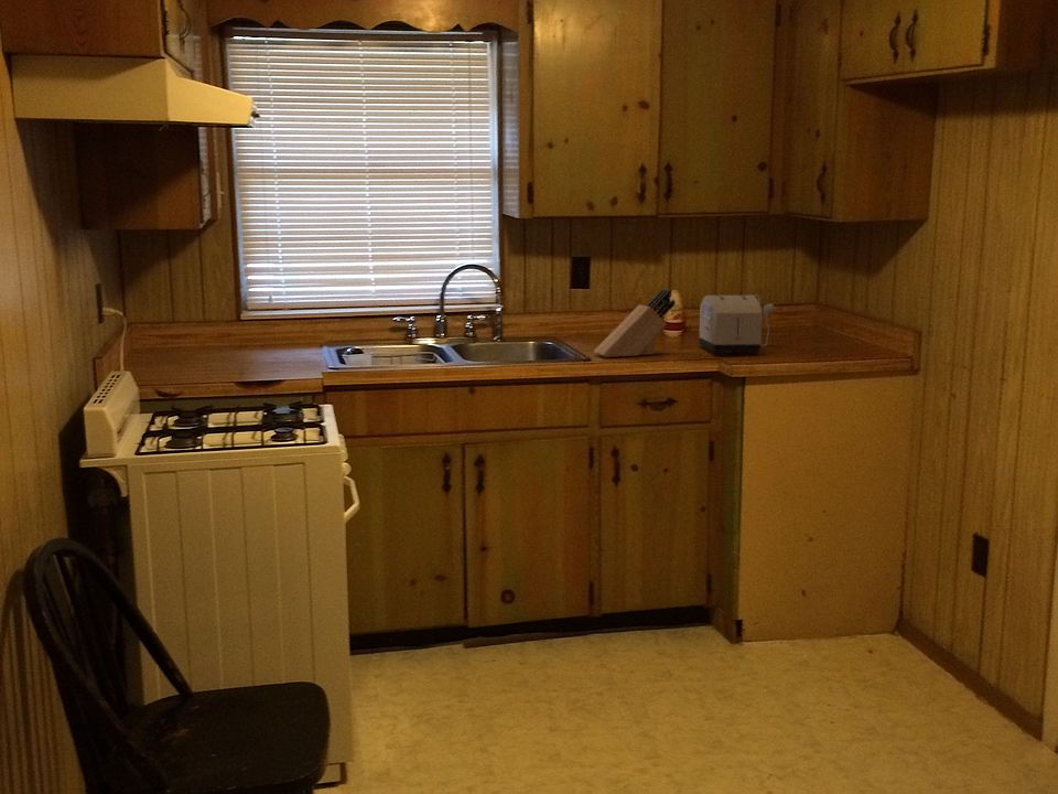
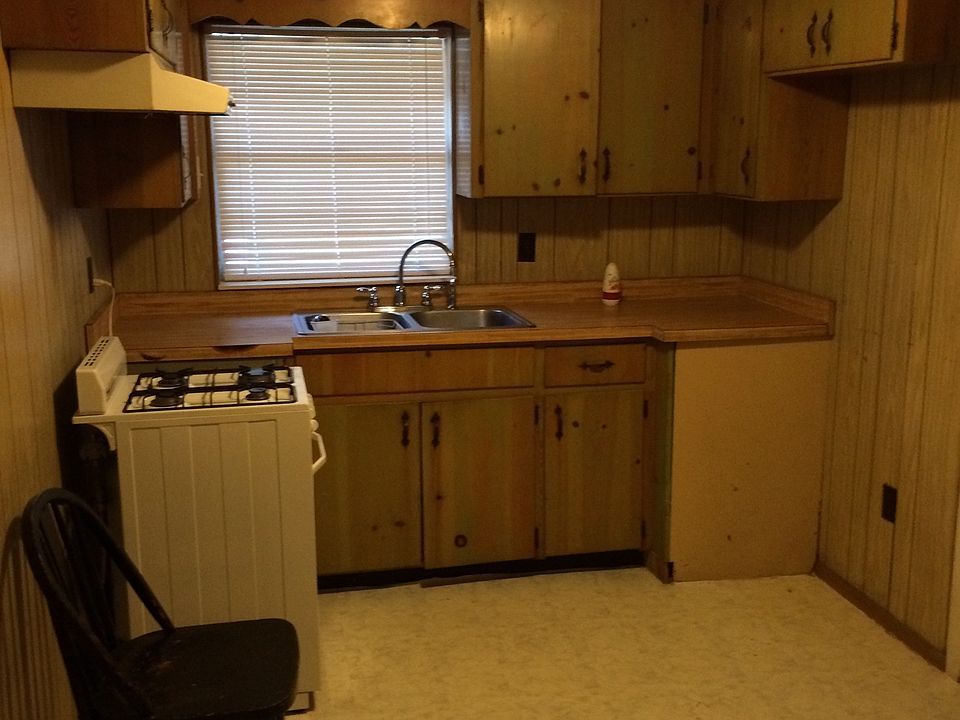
- knife block [593,288,677,358]
- toaster [698,293,778,355]
